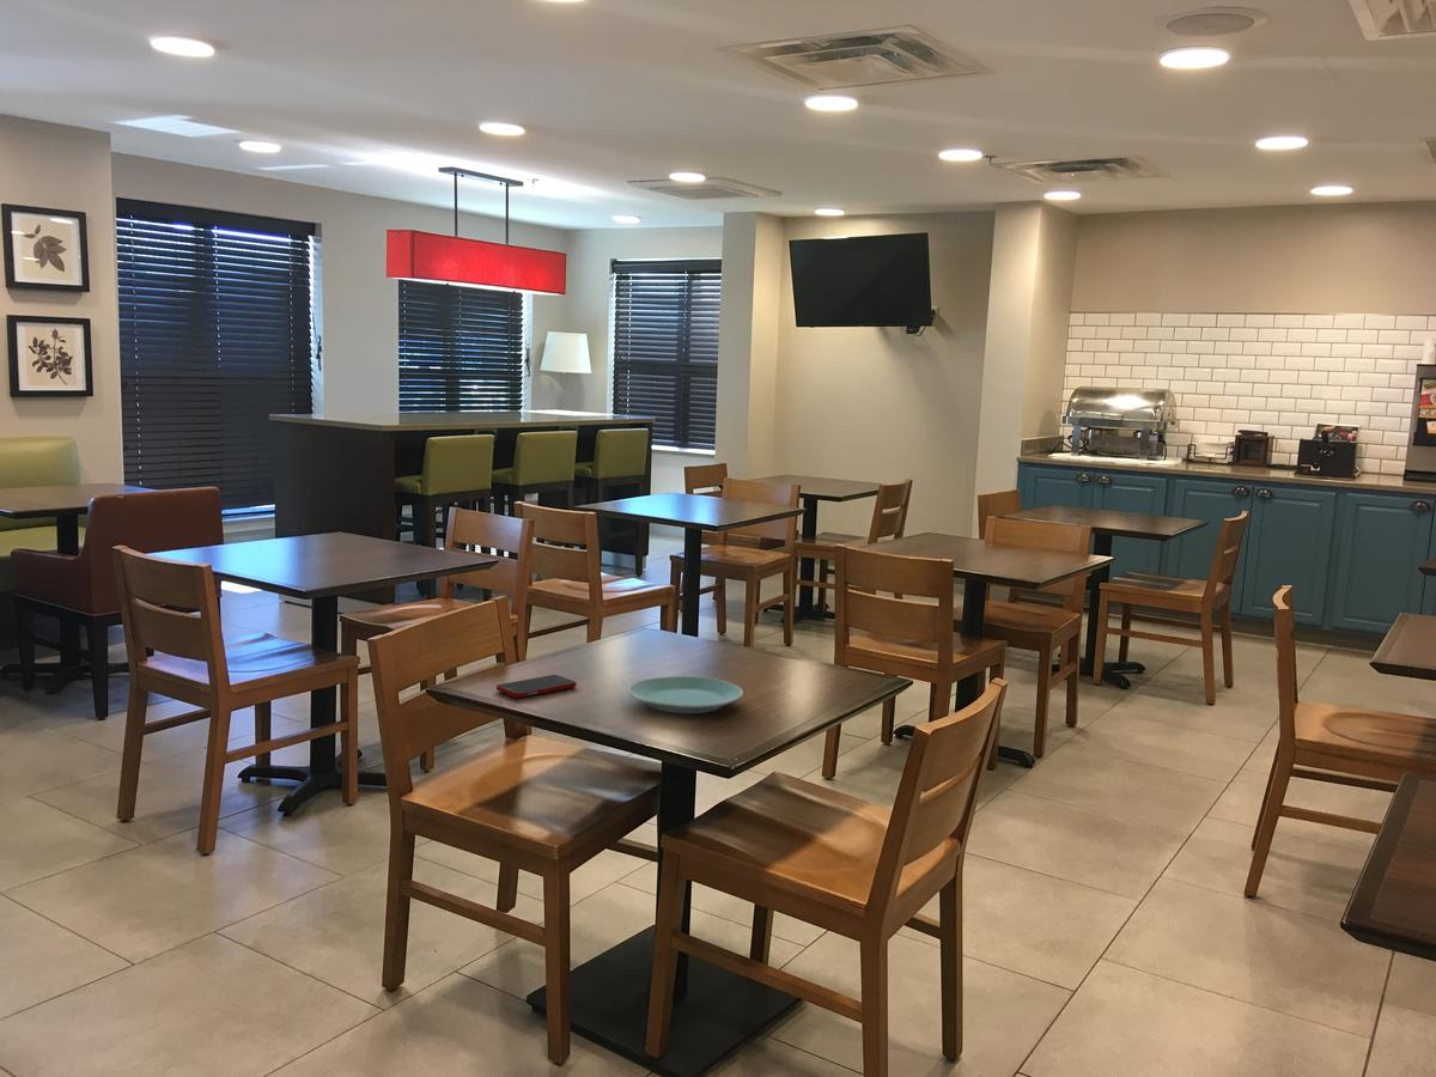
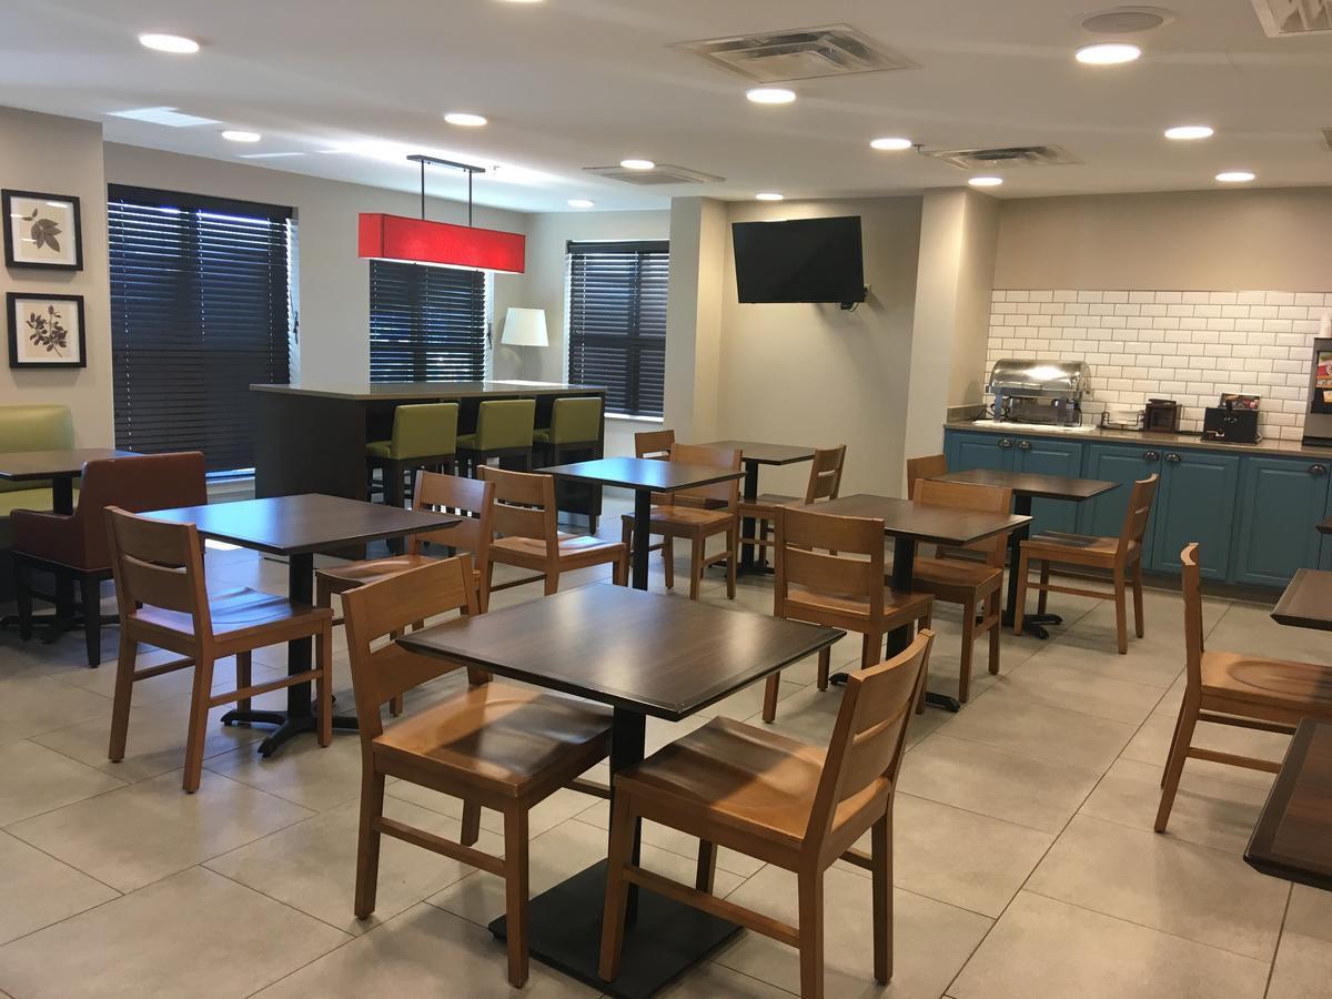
- plate [627,675,744,714]
- cell phone [495,674,578,699]
